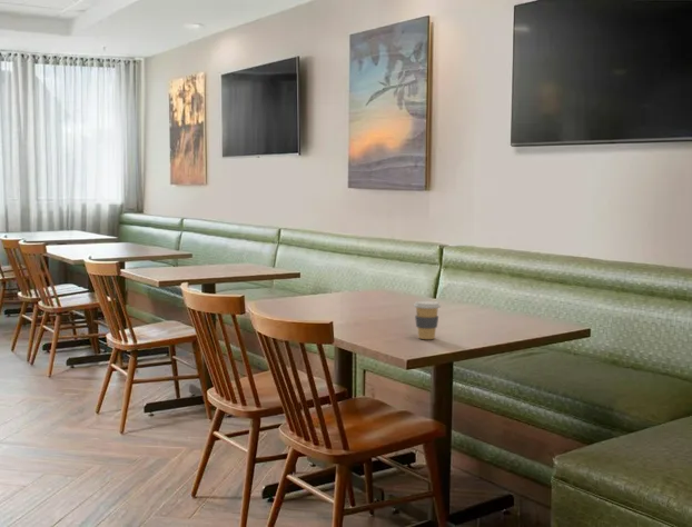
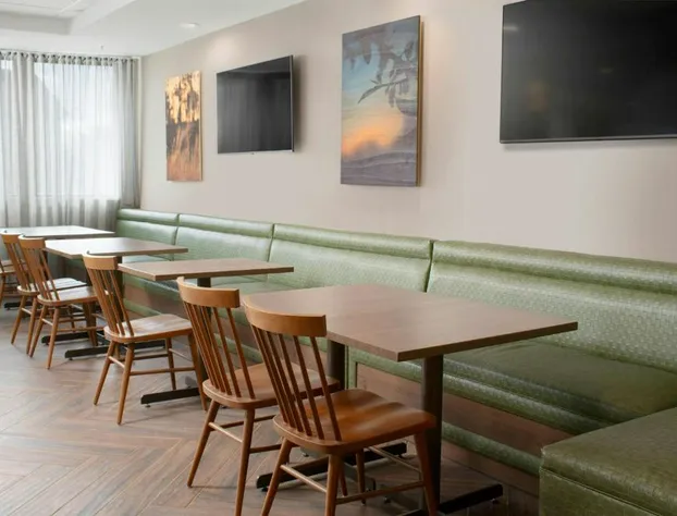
- coffee cup [413,300,442,340]
